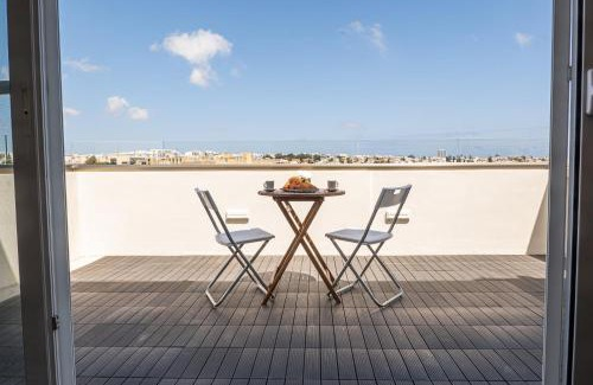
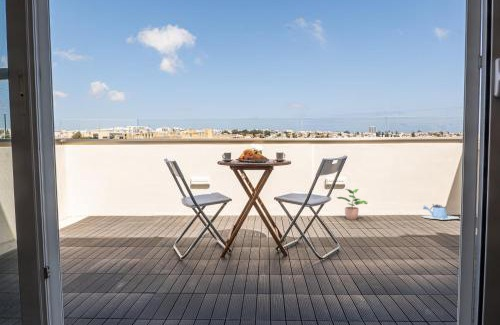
+ watering can [419,203,460,221]
+ potted plant [336,188,369,221]
